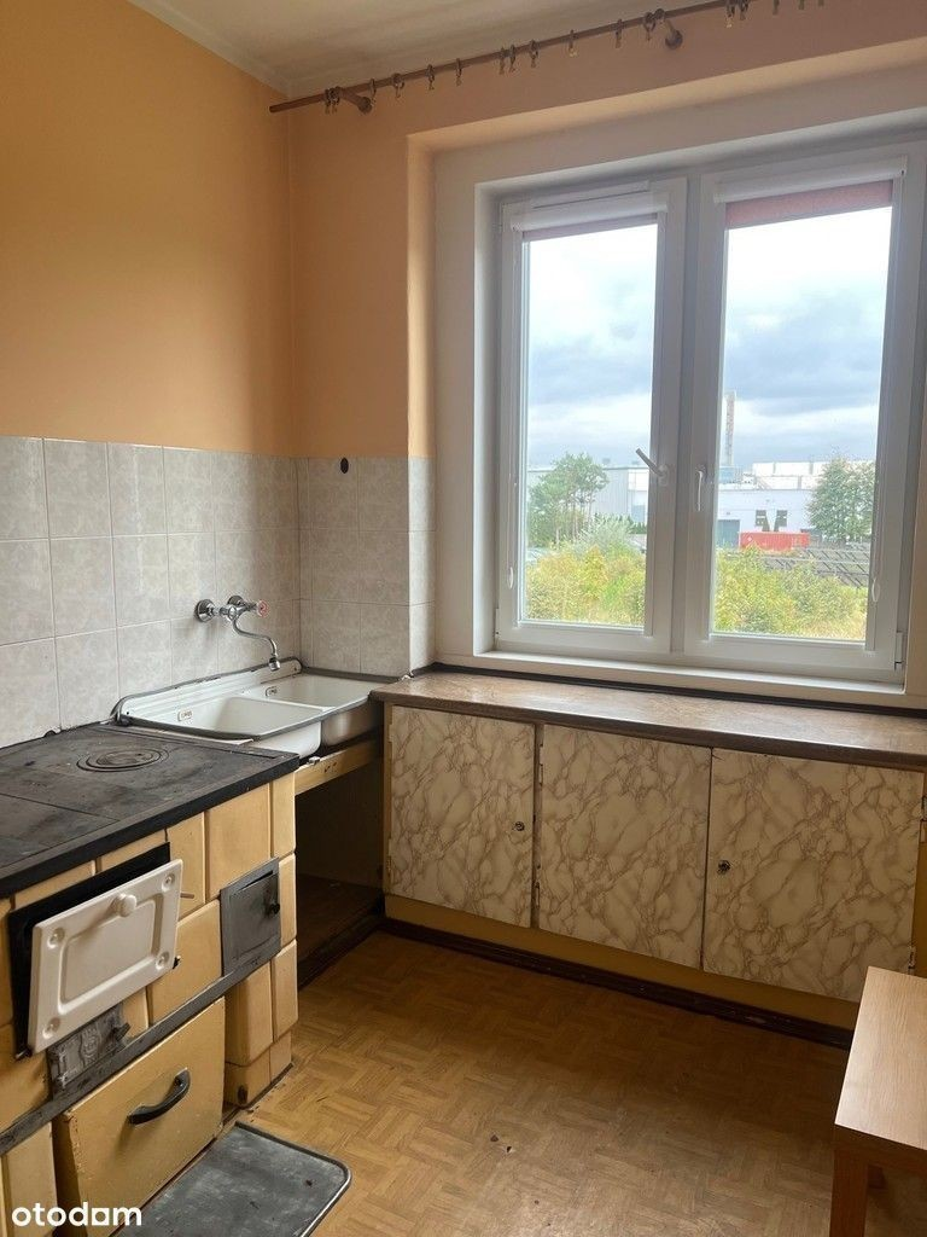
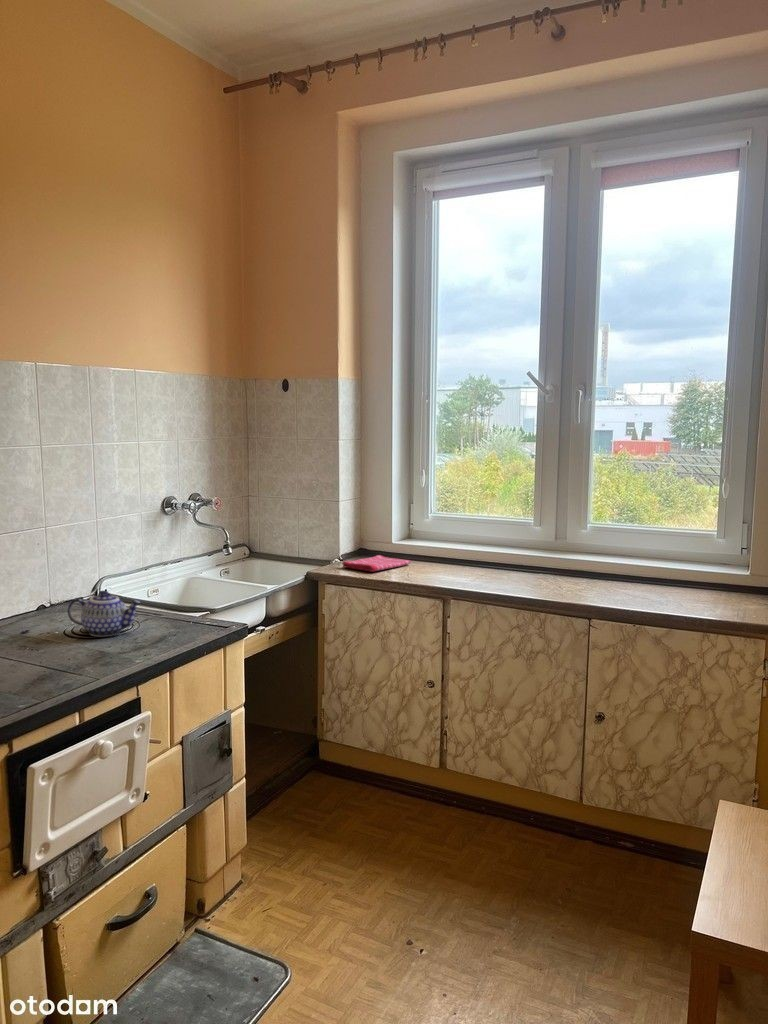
+ teapot [67,589,143,637]
+ dish towel [342,554,412,573]
